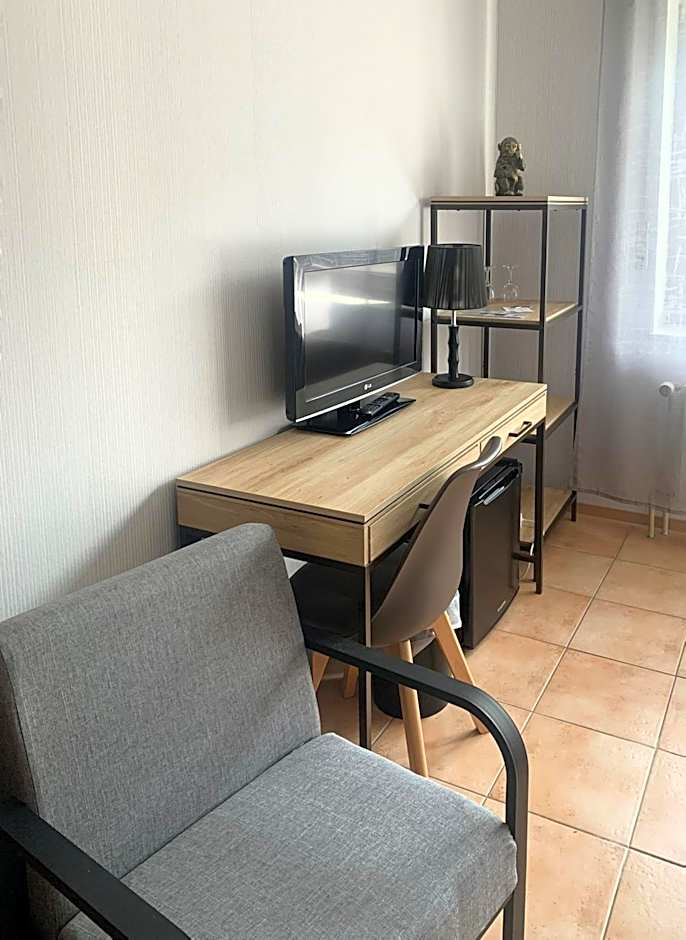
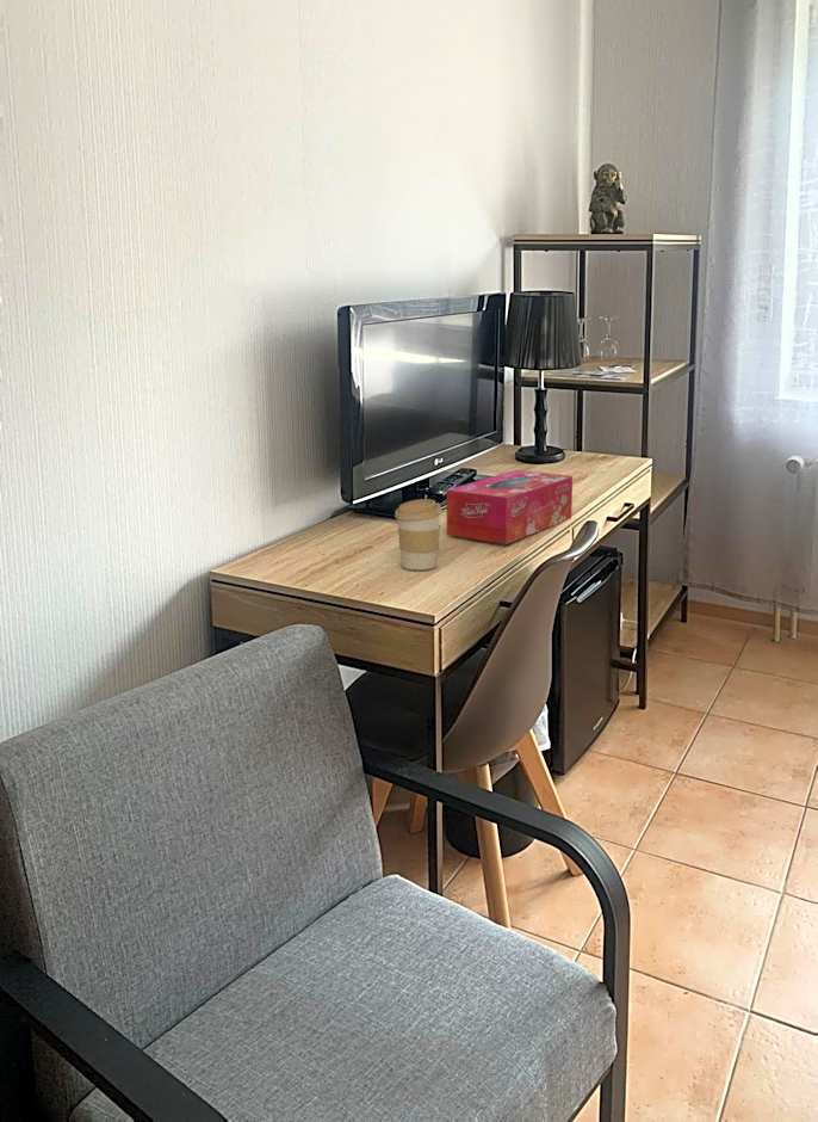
+ coffee cup [393,498,444,571]
+ tissue box [446,469,574,545]
